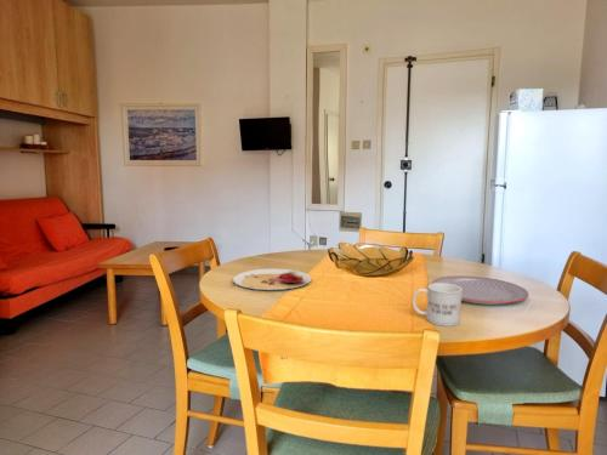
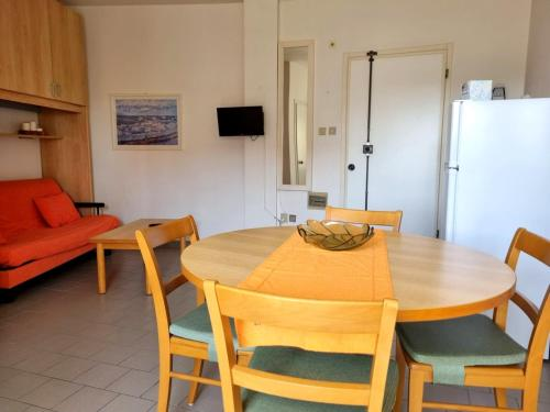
- plate [232,267,312,291]
- mug [412,283,463,328]
- plate [431,274,529,306]
